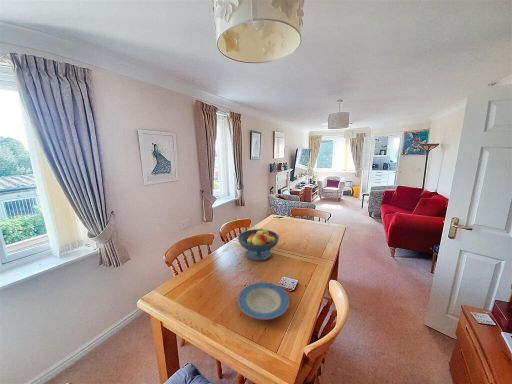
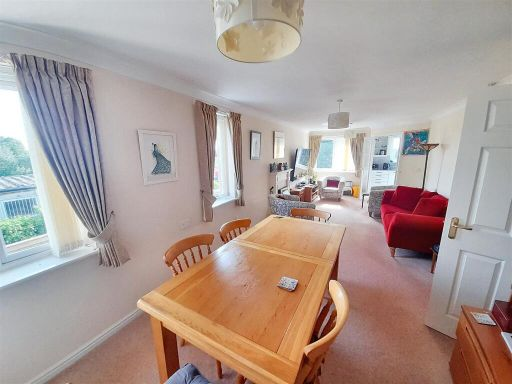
- fruit bowl [237,228,280,262]
- plate [237,281,291,320]
